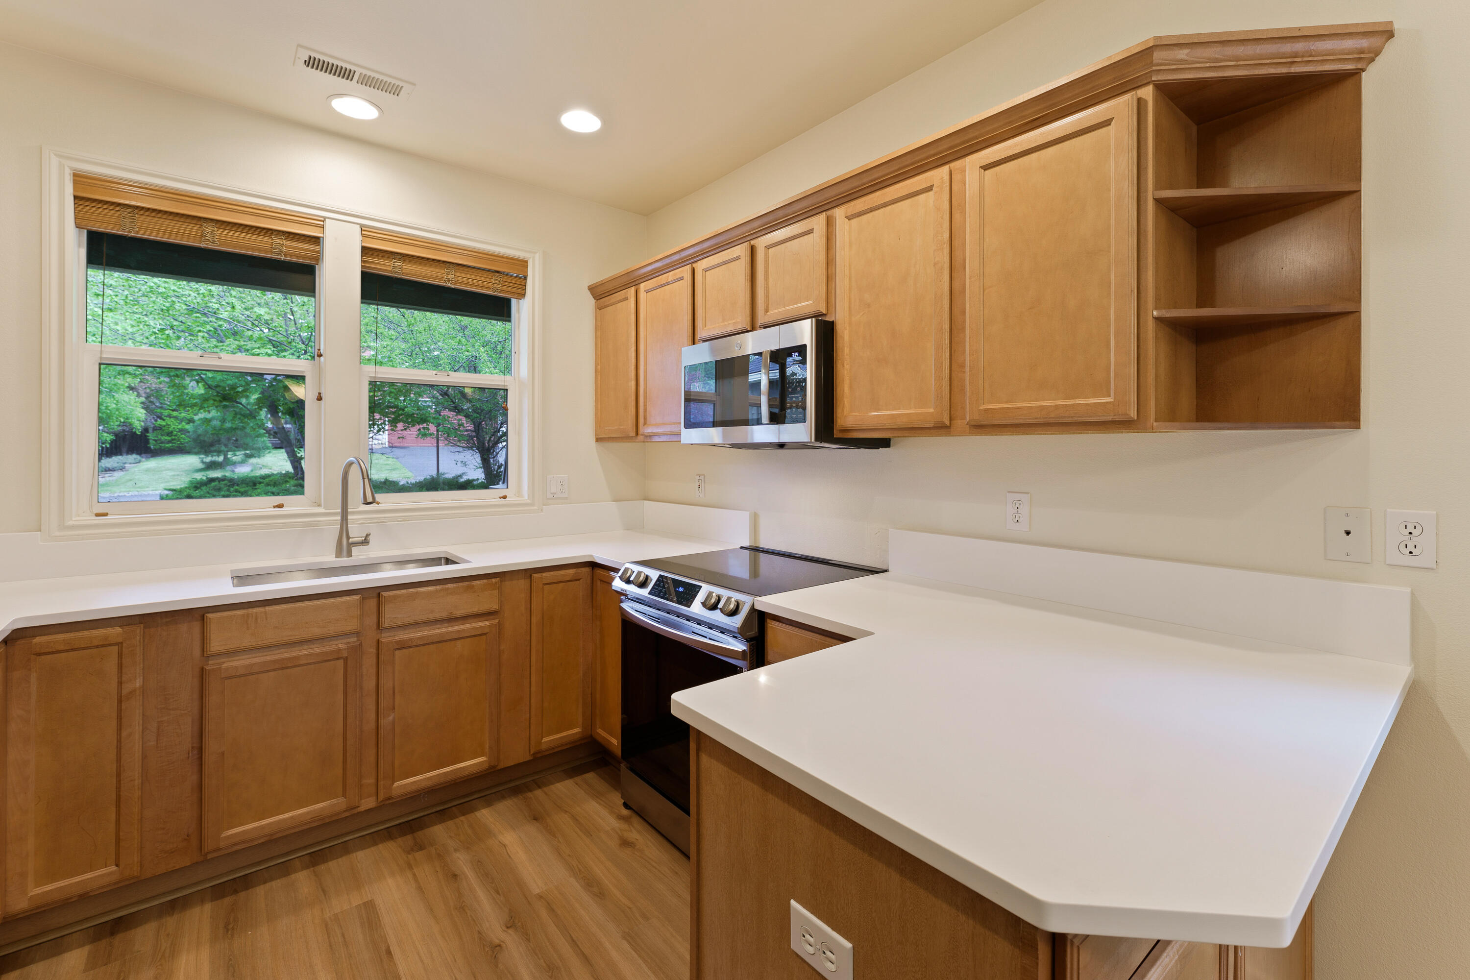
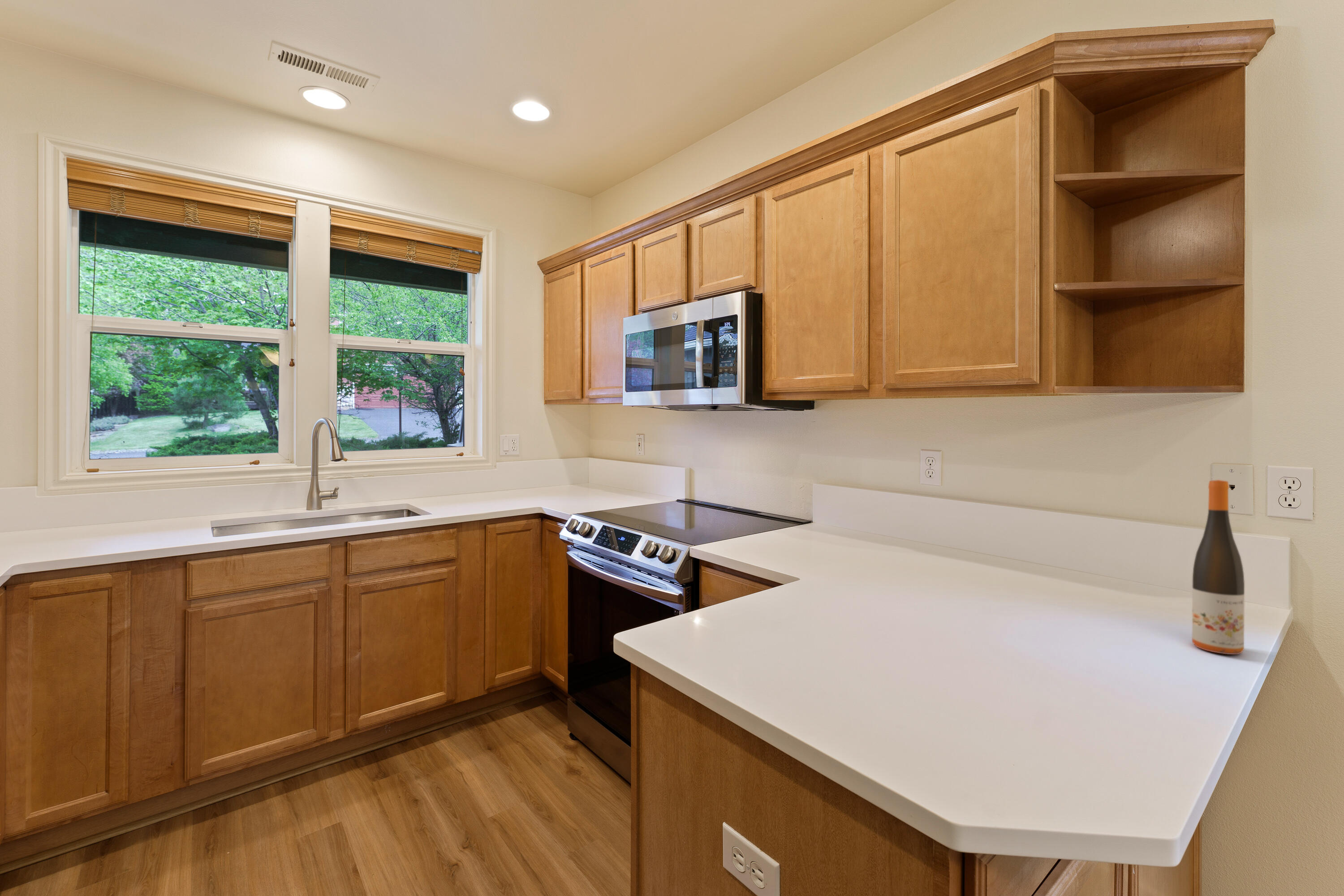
+ wine bottle [1192,479,1245,655]
